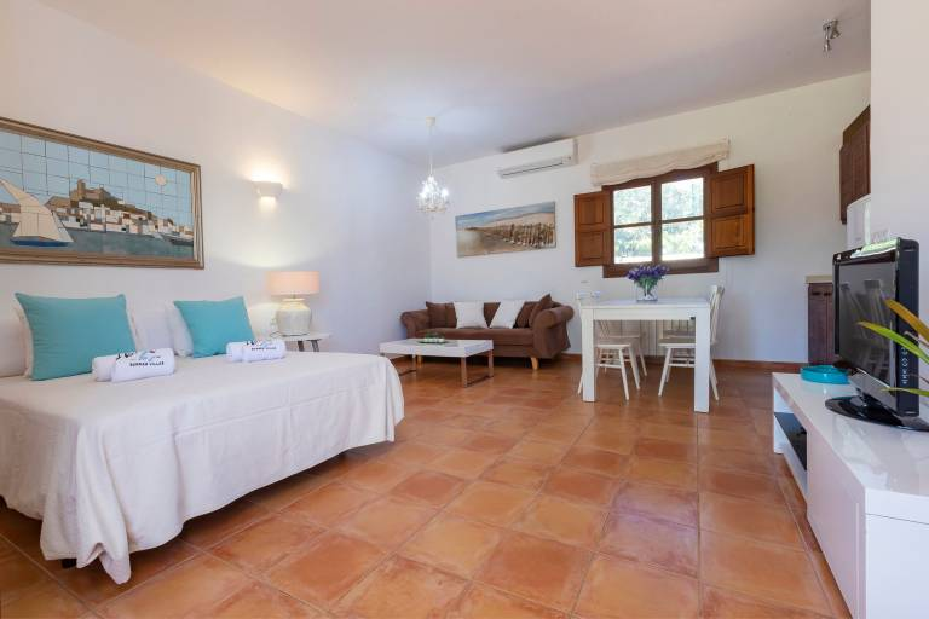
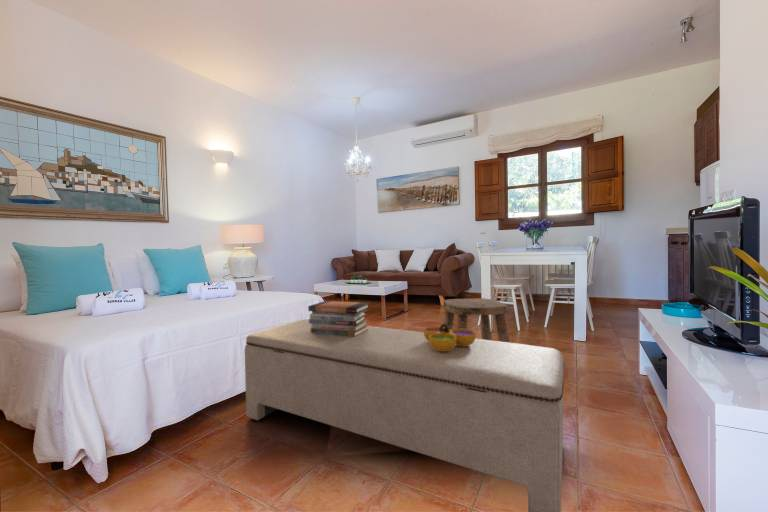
+ stool [443,297,512,343]
+ bench [244,318,565,512]
+ decorative bowl [422,323,477,351]
+ book stack [307,300,370,337]
